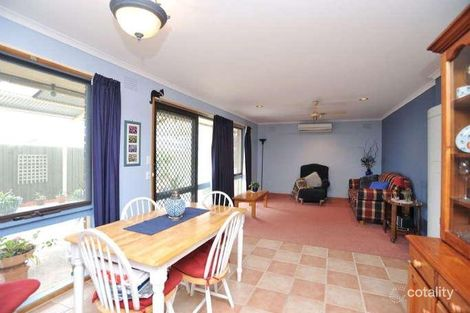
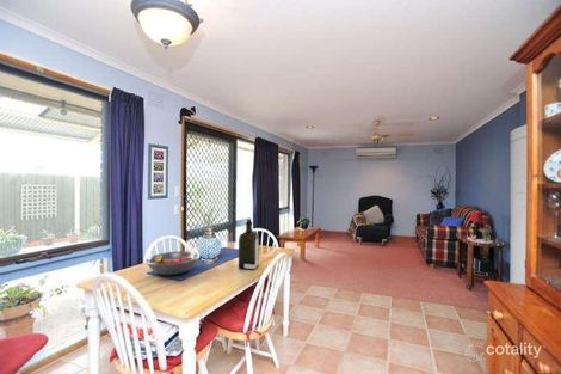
+ fruit bowl [144,250,201,276]
+ liquor [238,217,260,271]
